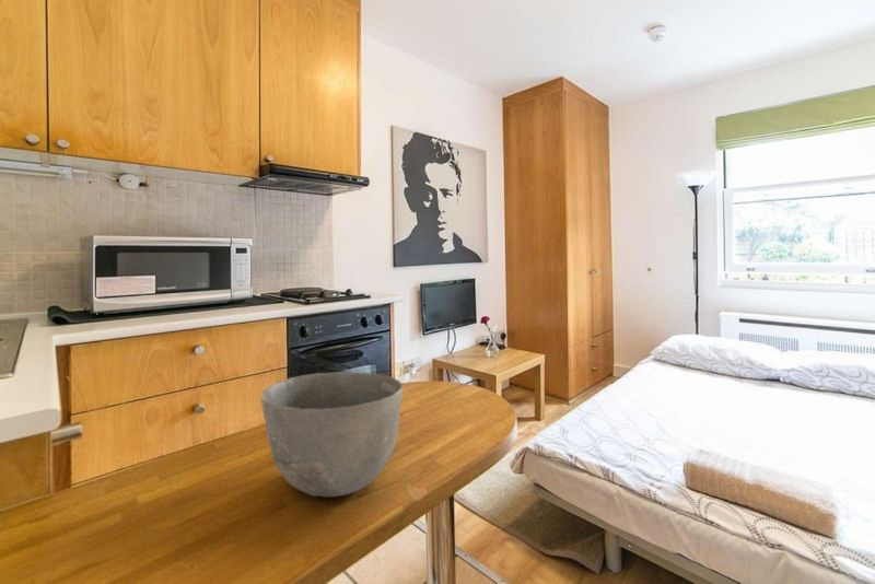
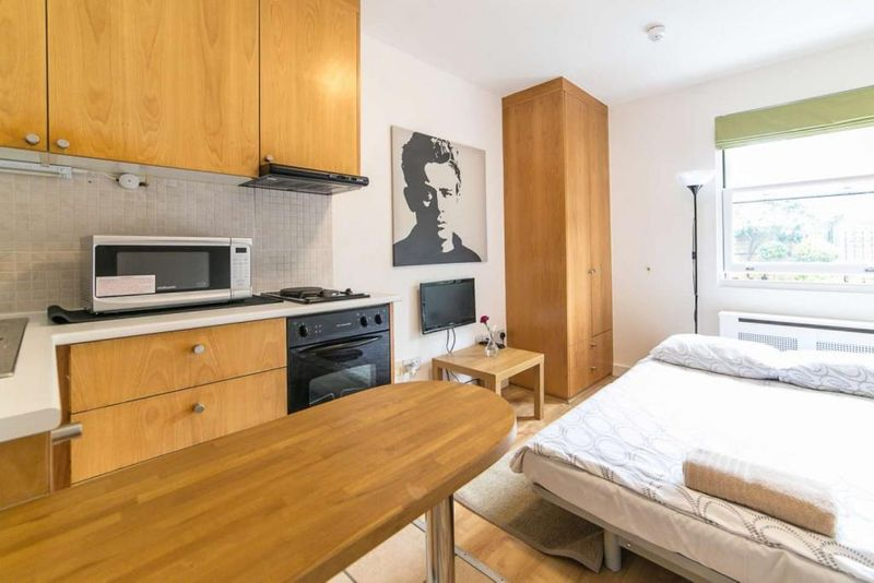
- bowl [260,371,404,498]
